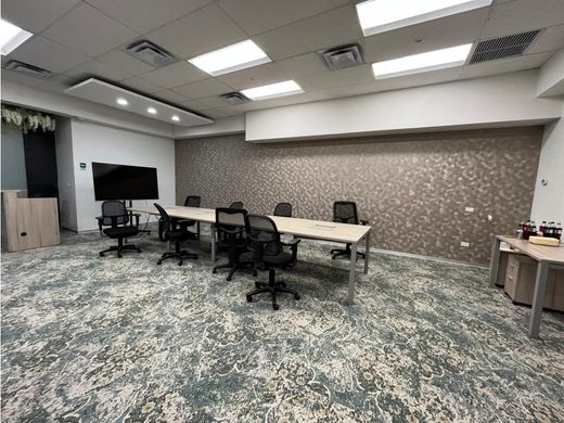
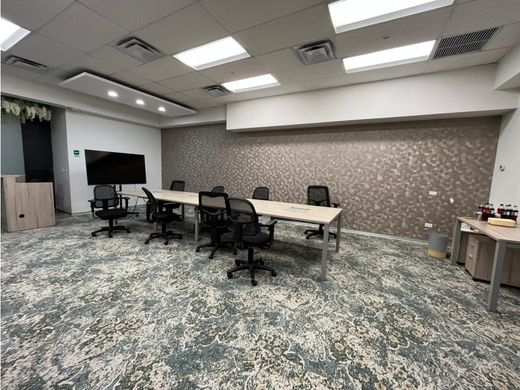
+ trash can [421,232,450,259]
